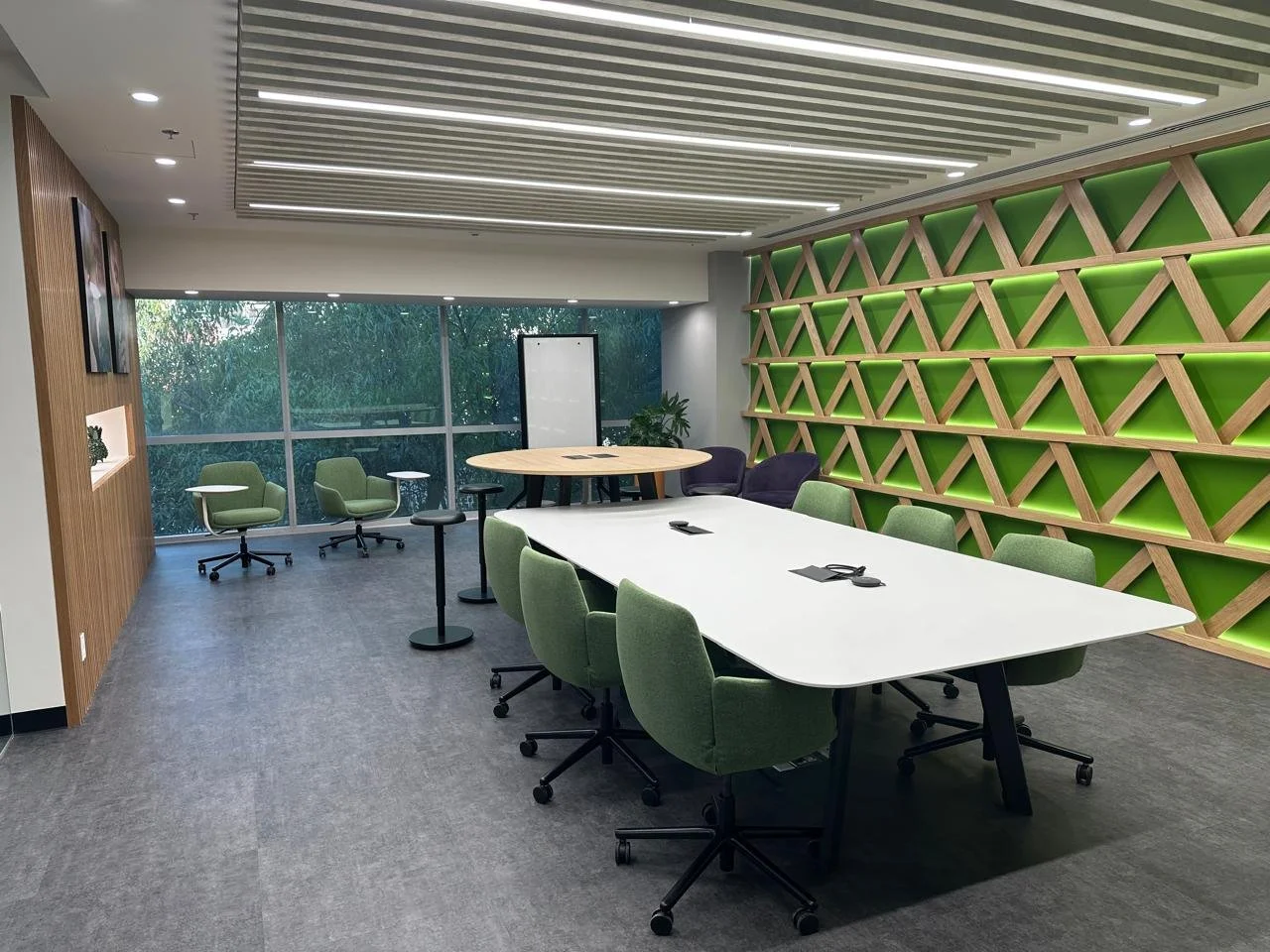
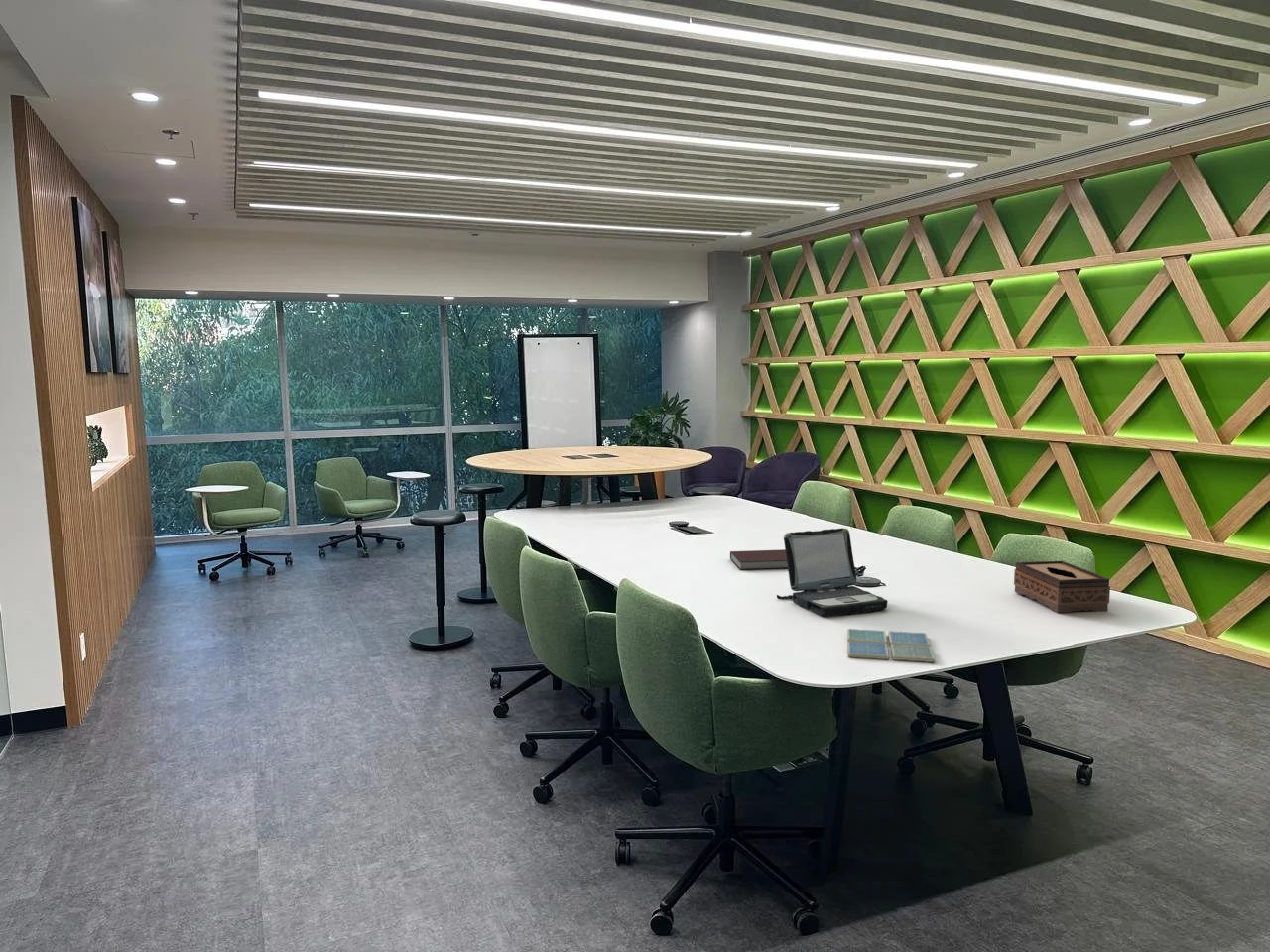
+ tissue box [1013,560,1111,614]
+ drink coaster [846,628,936,663]
+ laptop [776,527,888,617]
+ notebook [729,548,788,571]
